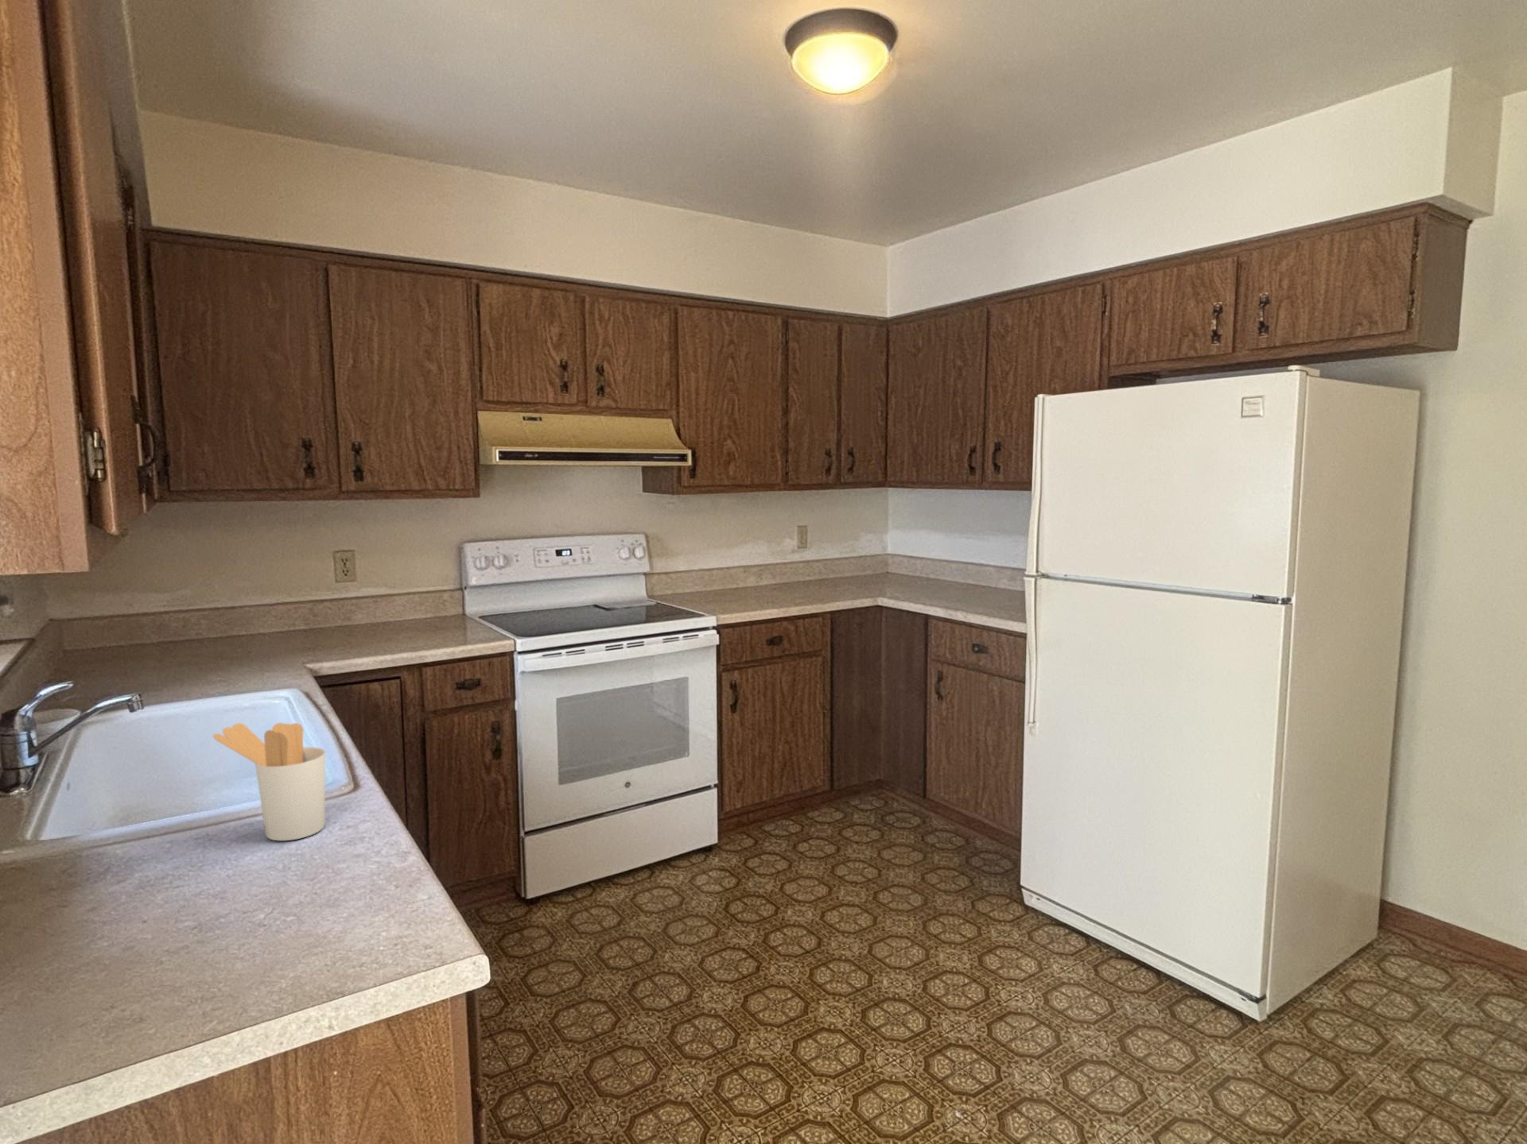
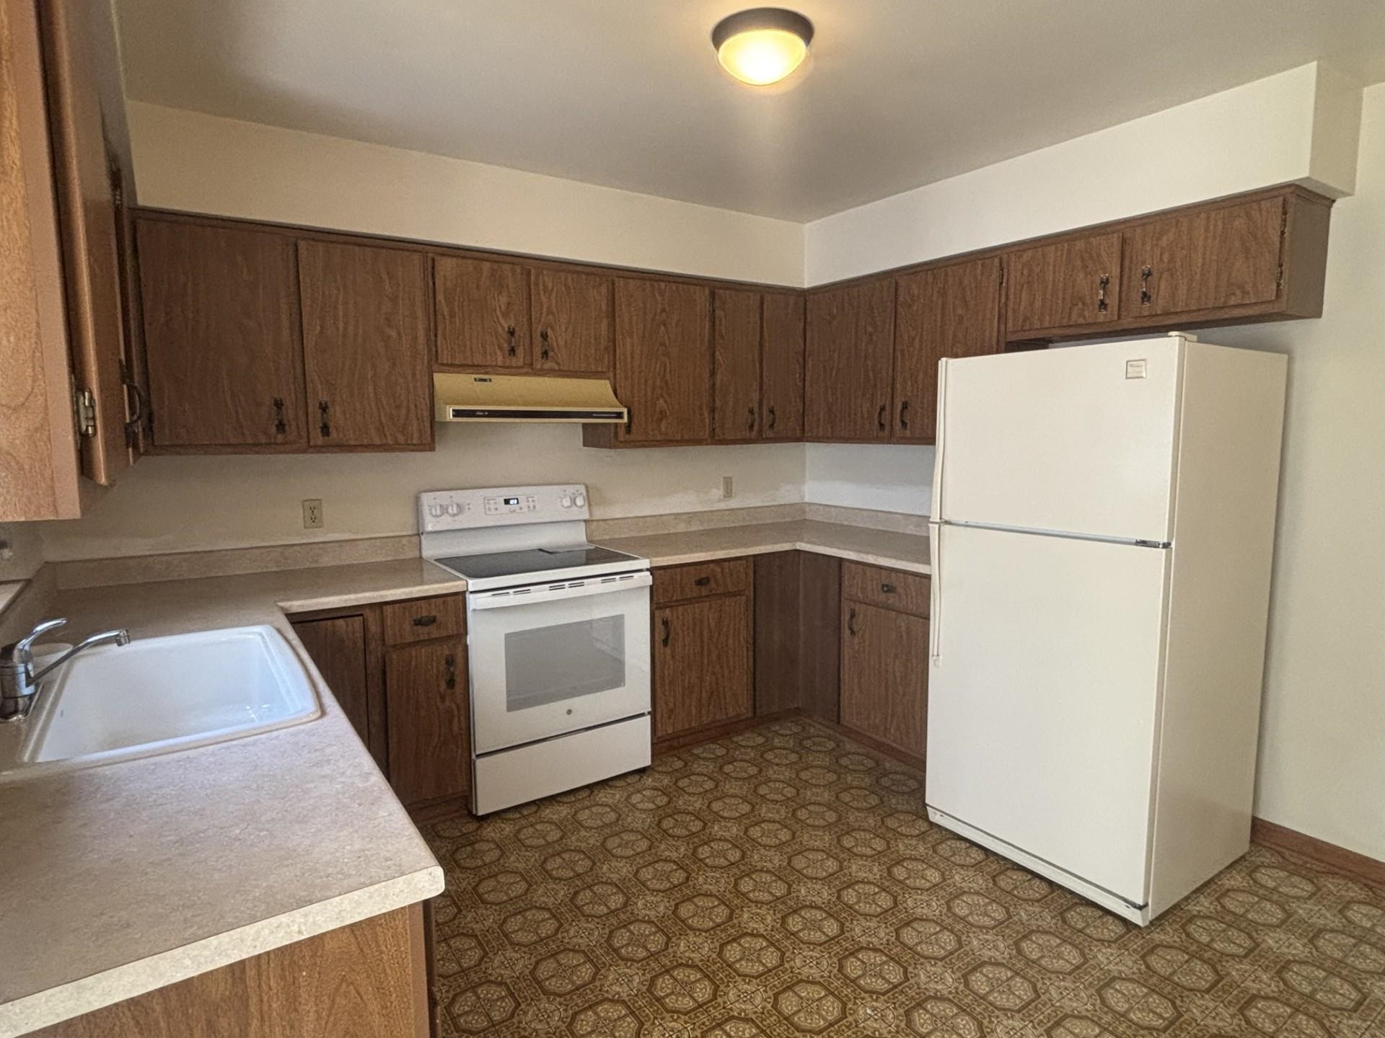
- utensil holder [213,722,326,841]
